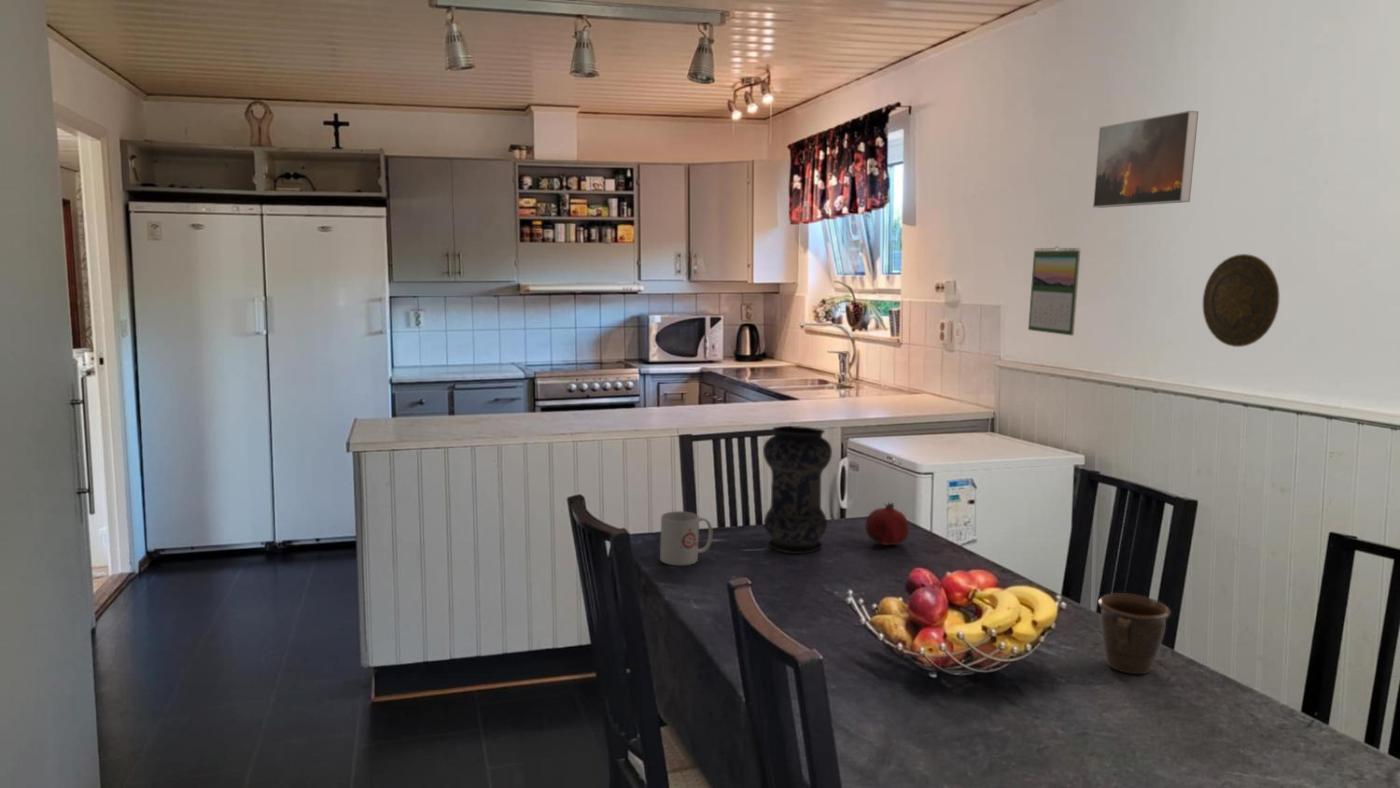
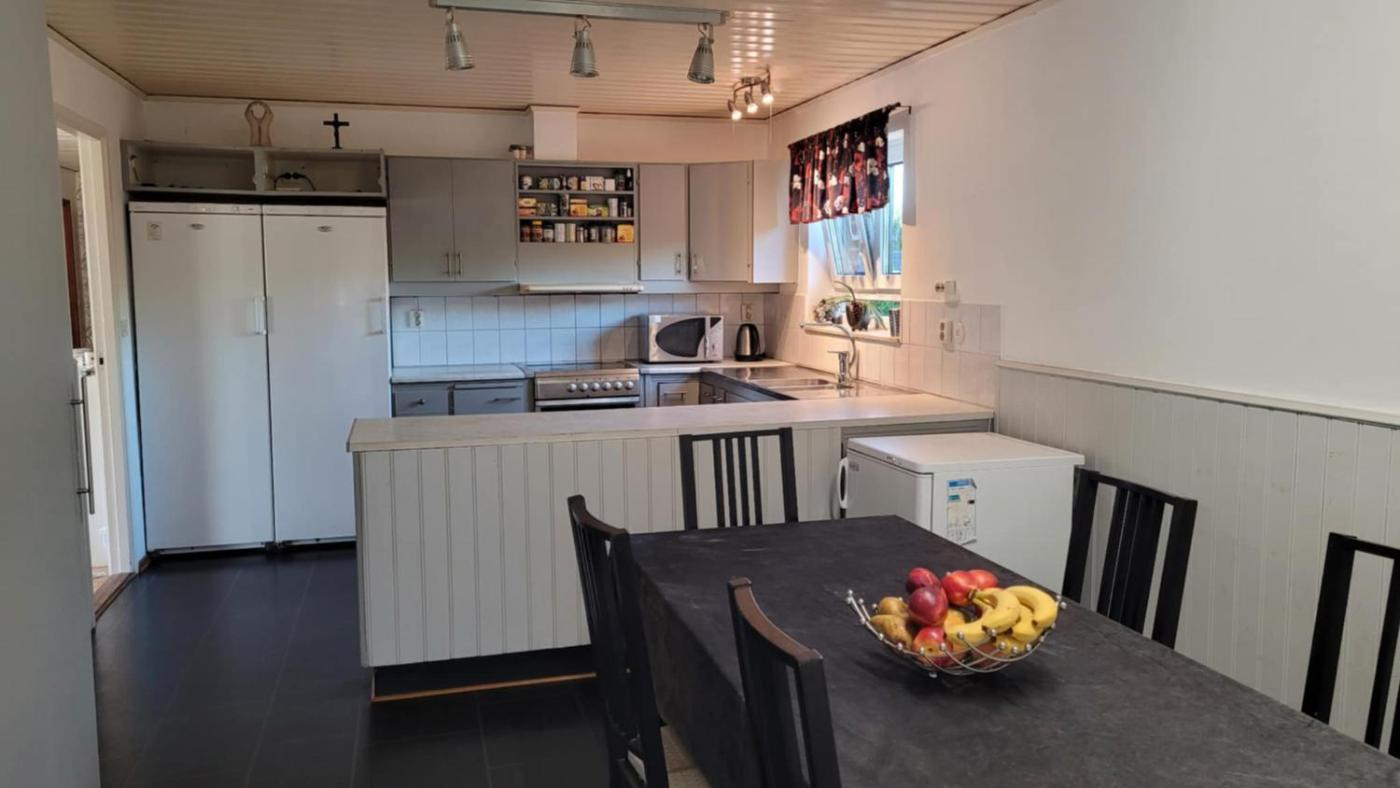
- vase [762,425,833,555]
- fruit [865,501,910,546]
- calendar [1027,245,1081,337]
- mug [1097,592,1172,675]
- decorative plate [1202,253,1280,348]
- mug [659,510,714,566]
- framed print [1092,110,1199,209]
